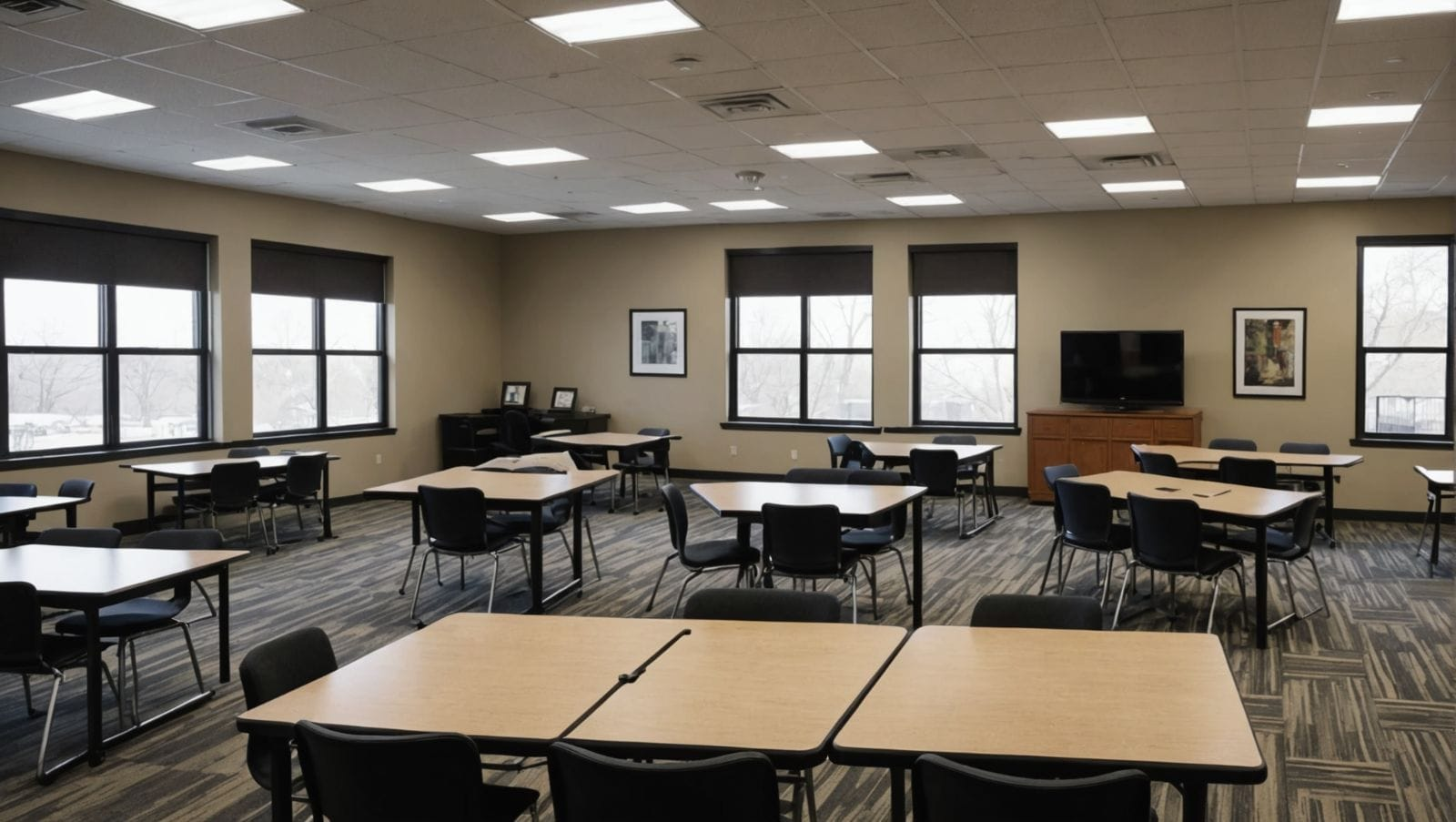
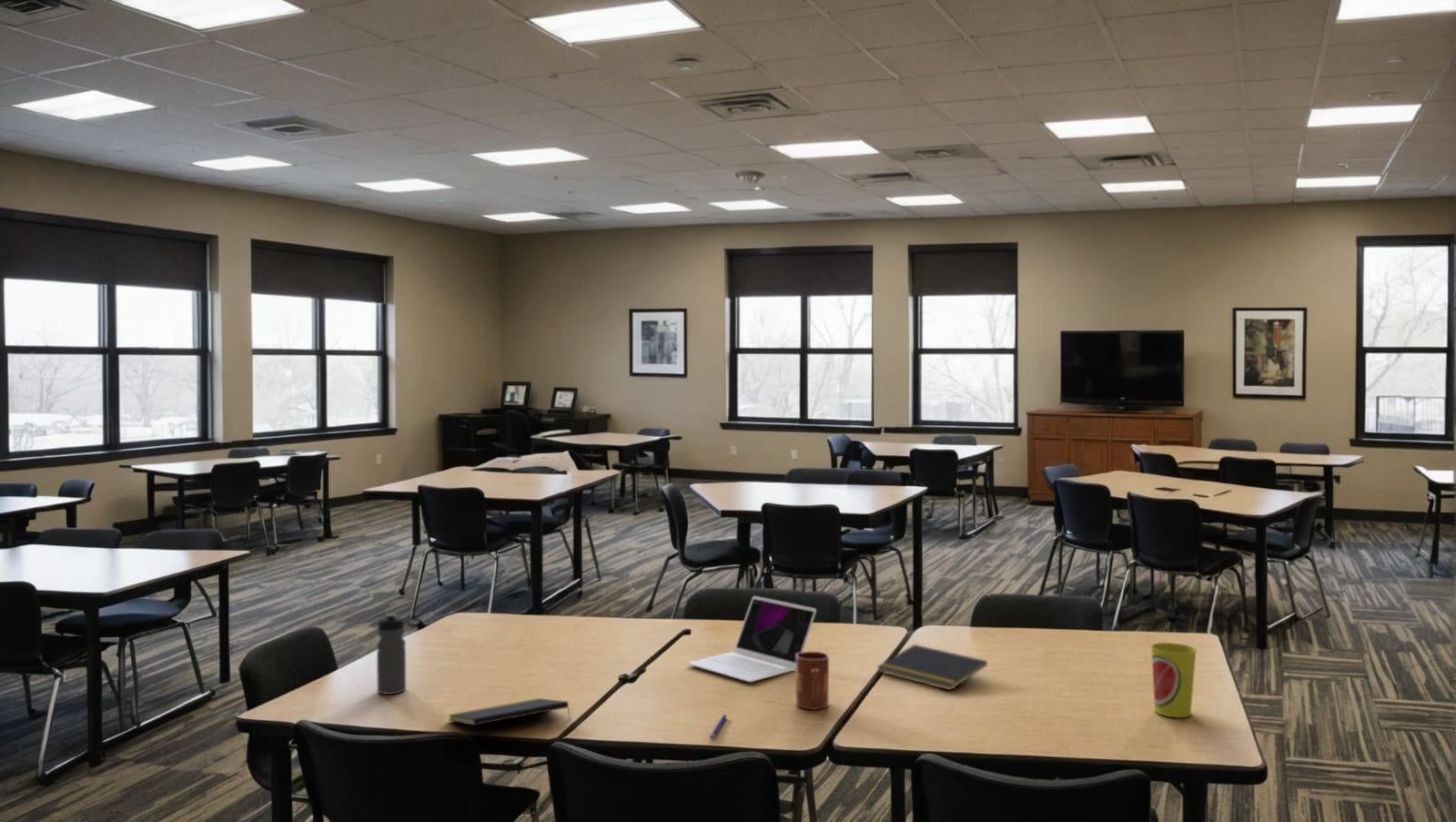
+ water bottle [376,613,407,695]
+ notepad [447,697,571,726]
+ notepad [876,644,988,691]
+ cup [1150,642,1198,718]
+ laptop [687,594,817,683]
+ pen [709,714,727,740]
+ mug [795,651,830,711]
